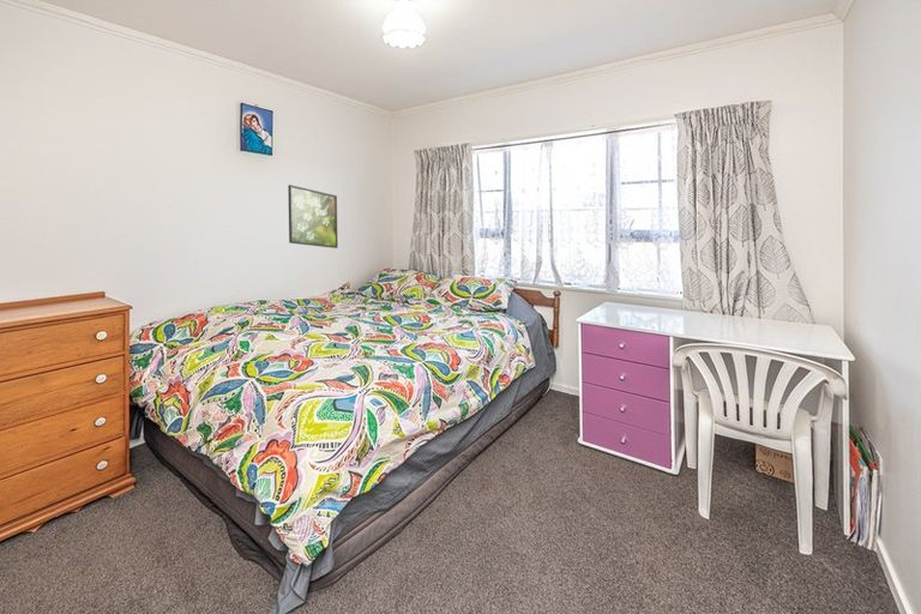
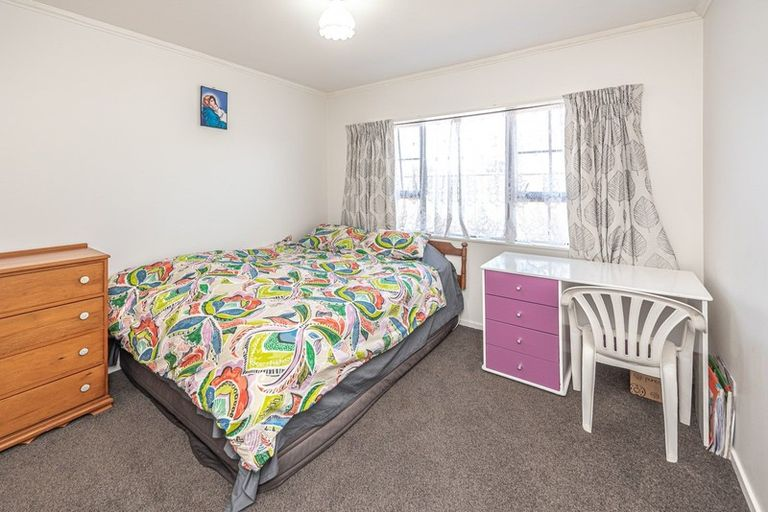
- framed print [287,183,339,249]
